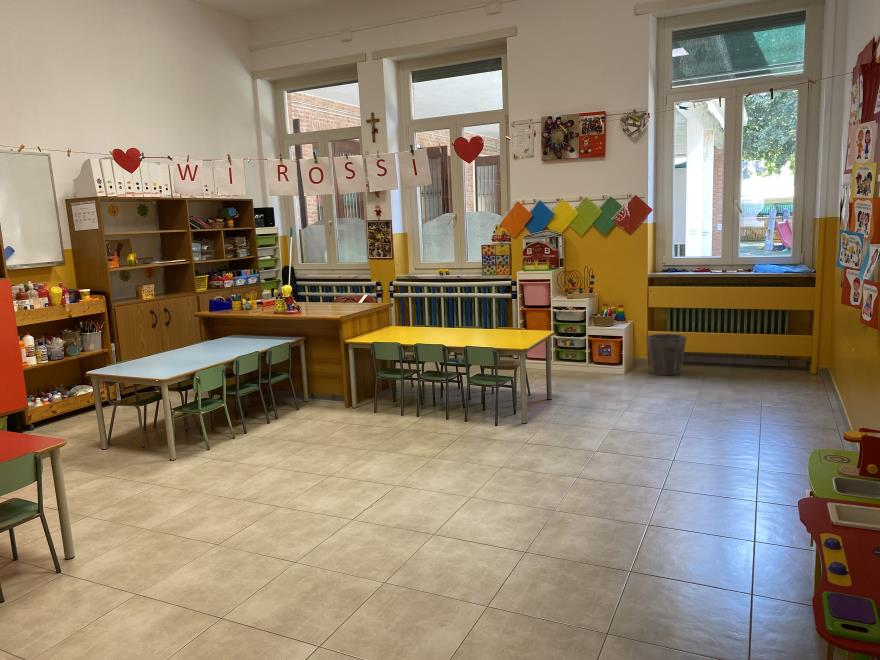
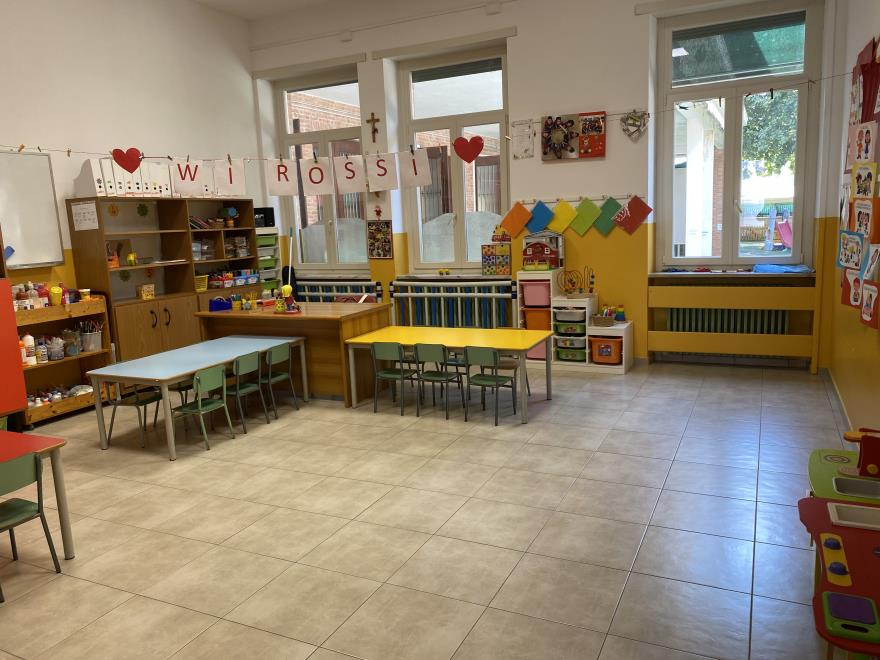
- waste bin [645,333,687,376]
